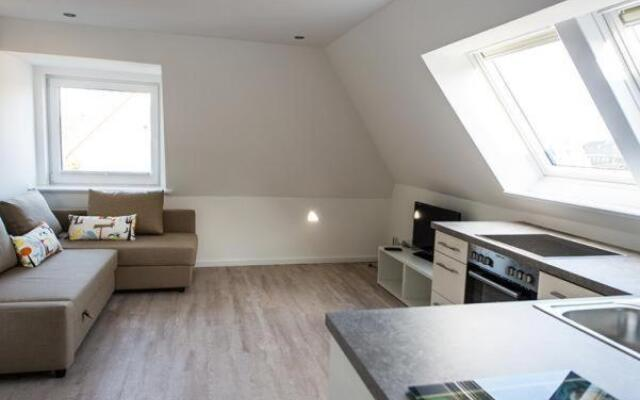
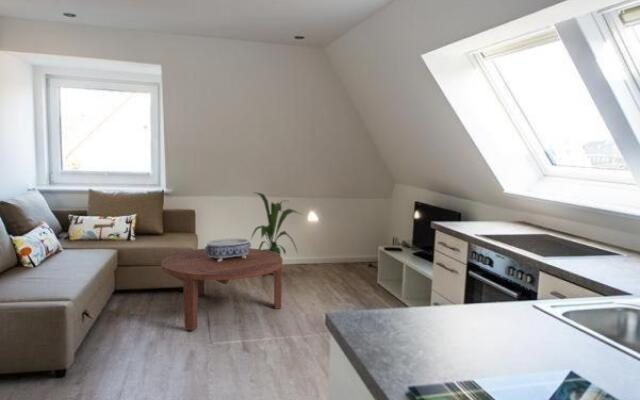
+ coffee table [160,247,284,331]
+ decorative bowl [204,237,252,262]
+ house plant [250,191,303,275]
